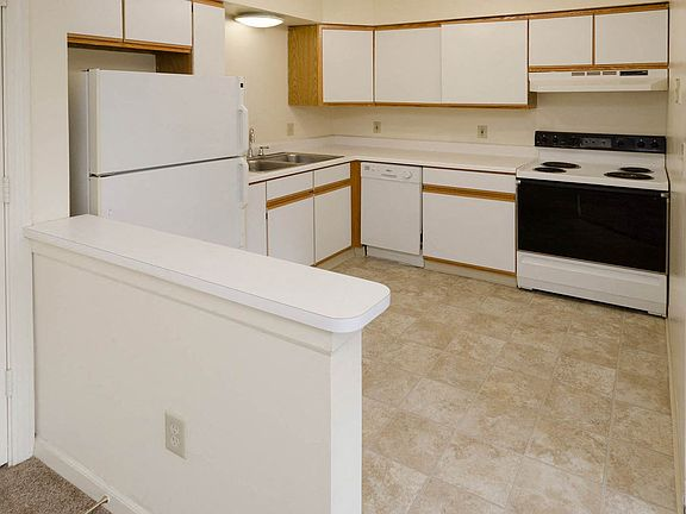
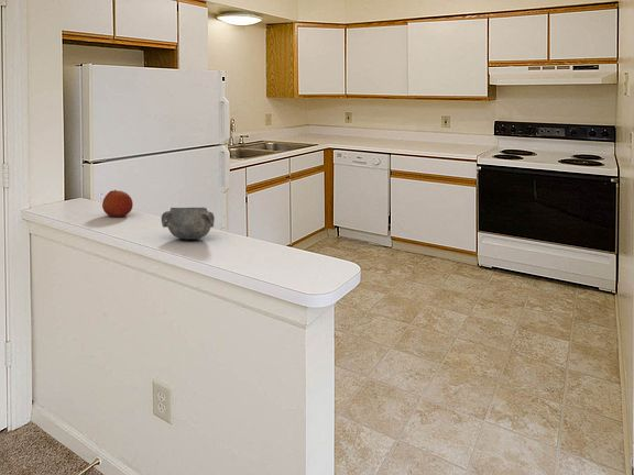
+ decorative bowl [161,207,216,241]
+ fruit [101,189,134,218]
